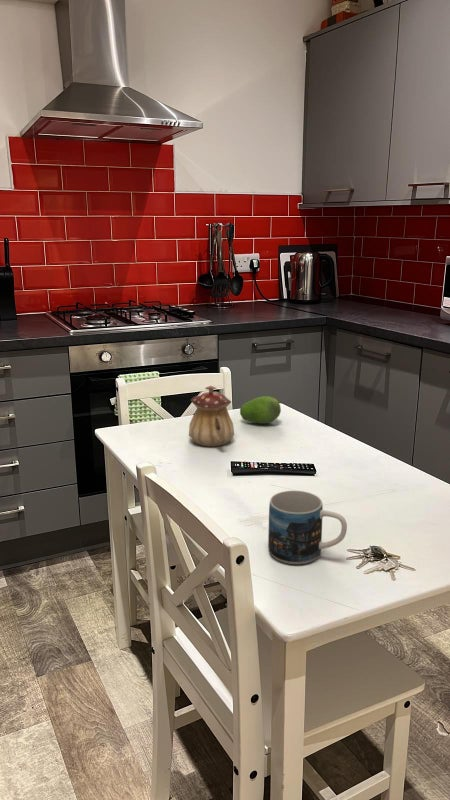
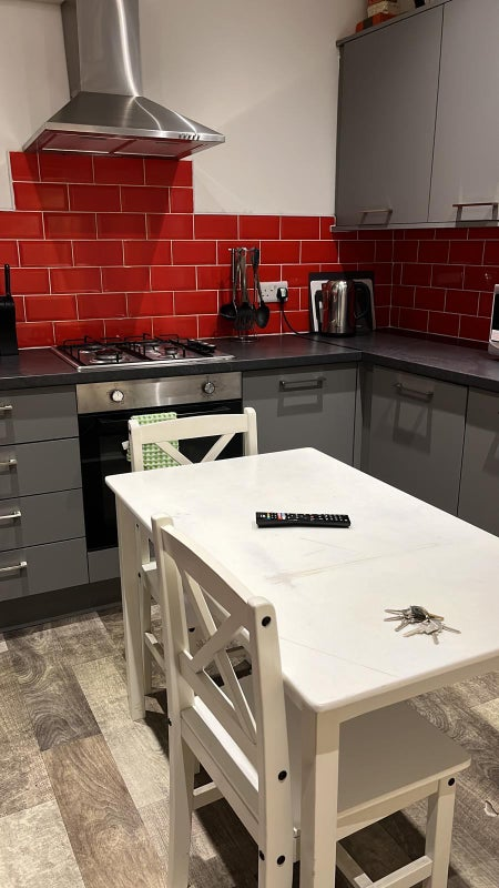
- fruit [239,395,282,425]
- mug [267,490,348,565]
- teapot [188,385,235,447]
